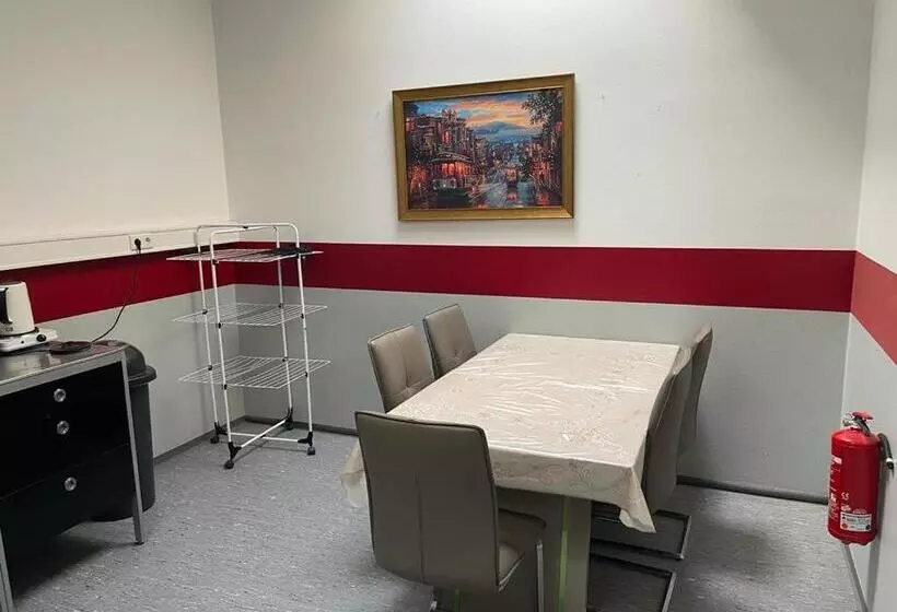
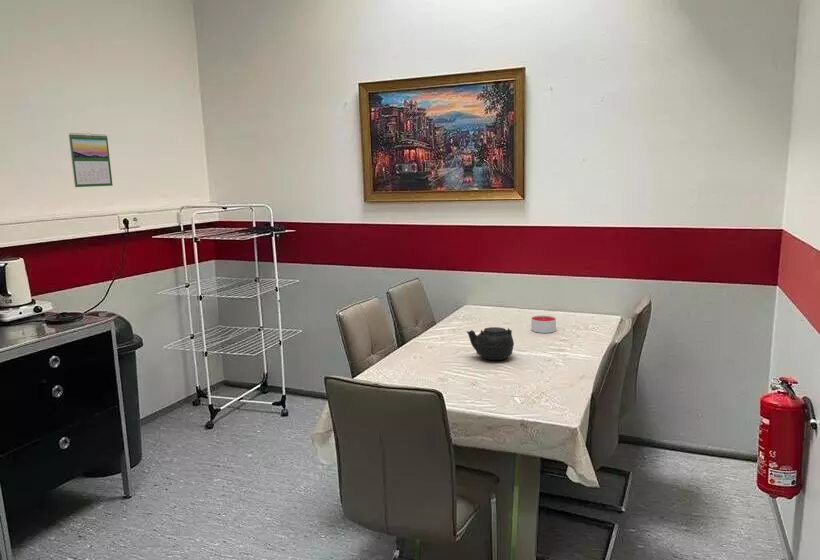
+ teapot [465,326,515,361]
+ calendar [68,132,114,188]
+ candle [530,315,557,334]
